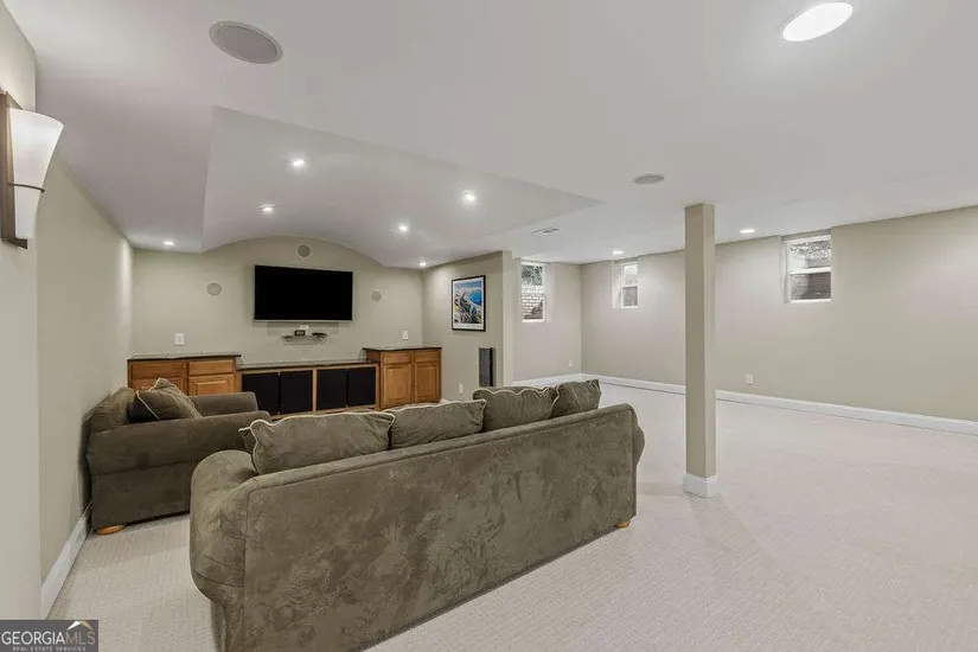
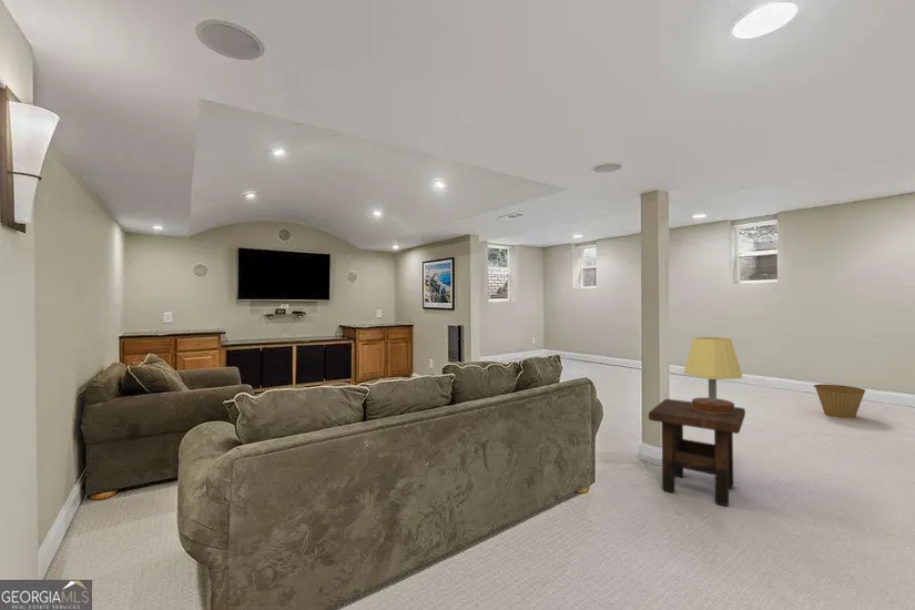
+ table lamp [683,336,743,413]
+ basket [813,384,866,419]
+ side table [648,398,746,507]
